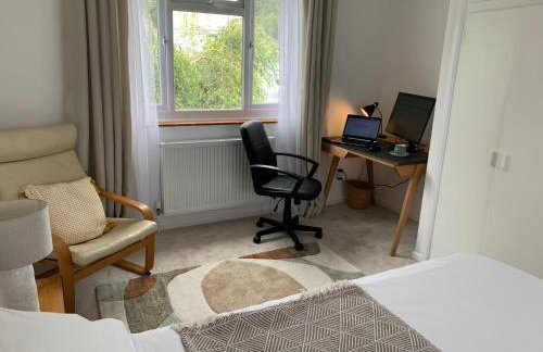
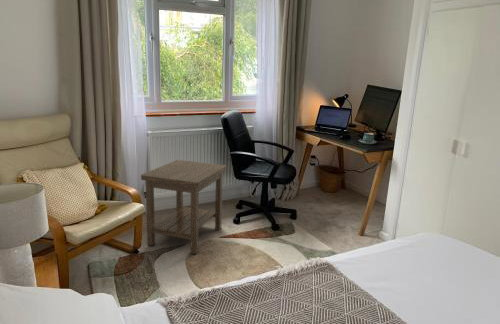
+ side table [140,159,227,255]
